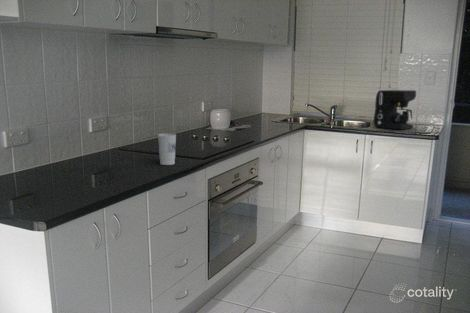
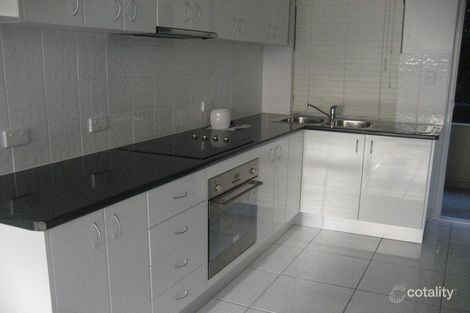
- cup [157,132,177,166]
- coffee maker [373,89,417,131]
